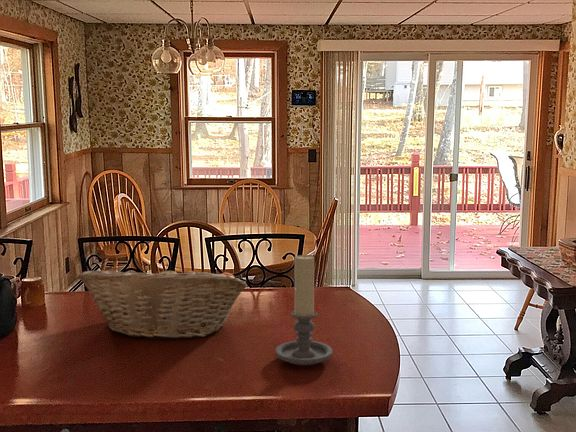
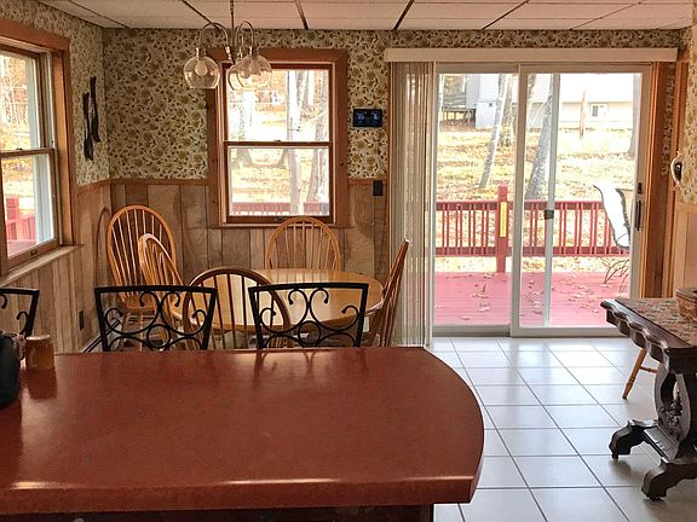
- candle holder [275,253,334,366]
- fruit basket [77,262,248,340]
